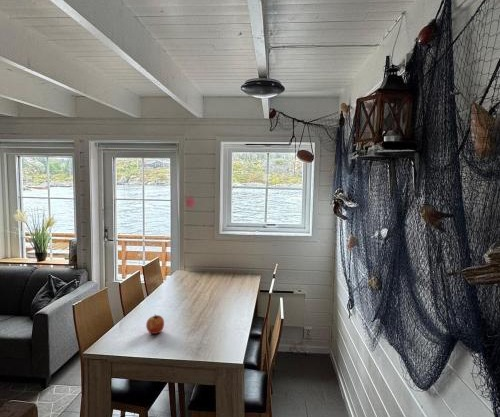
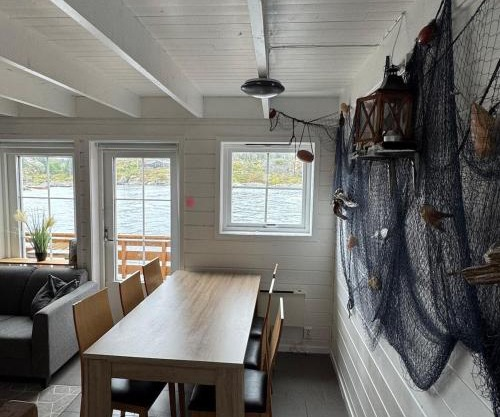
- fruit [145,313,165,335]
